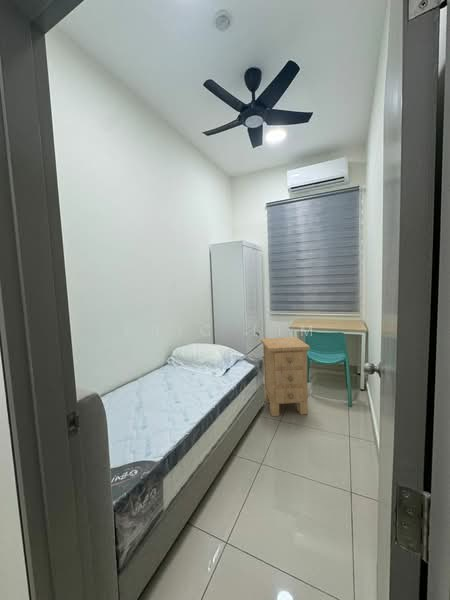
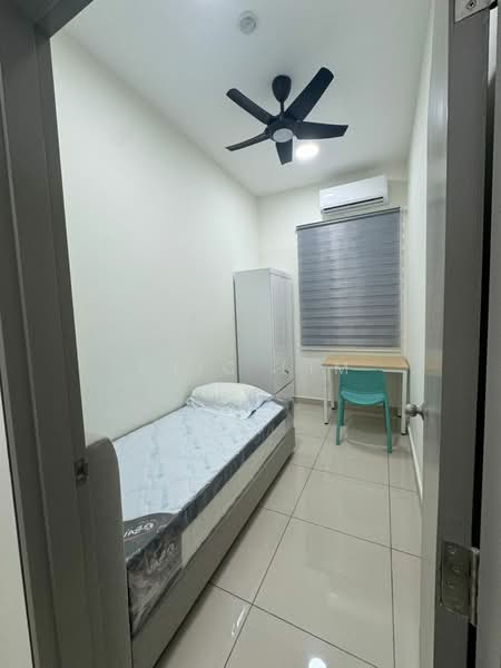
- nightstand [260,336,311,417]
